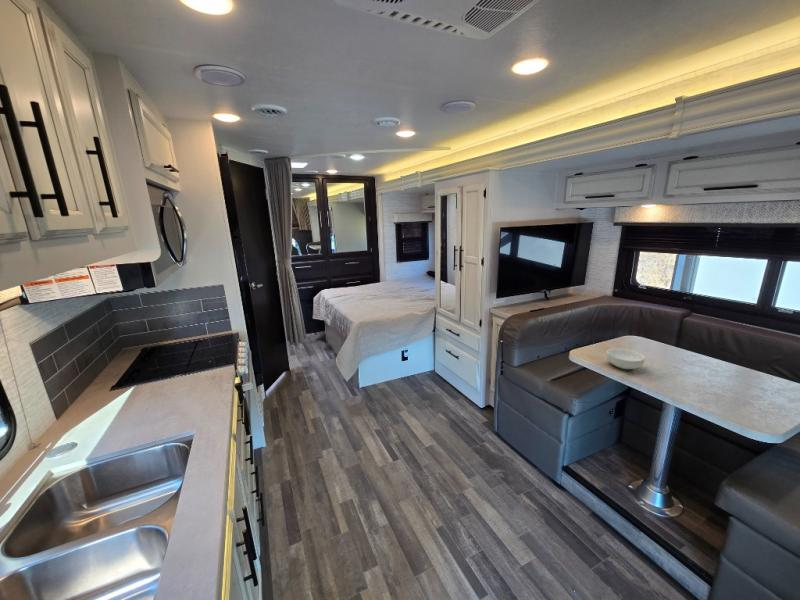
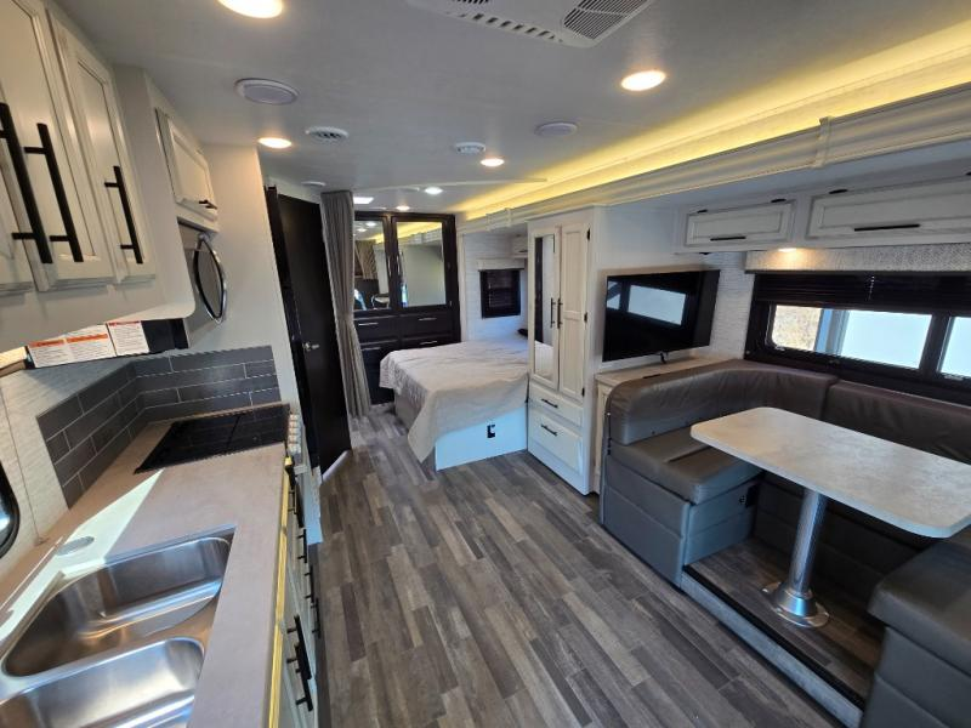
- cereal bowl [605,347,646,370]
